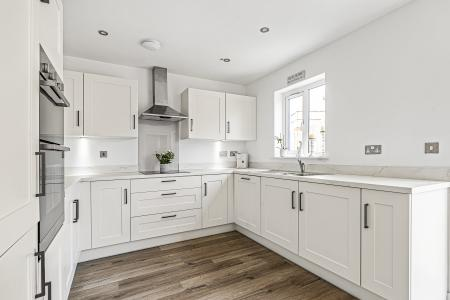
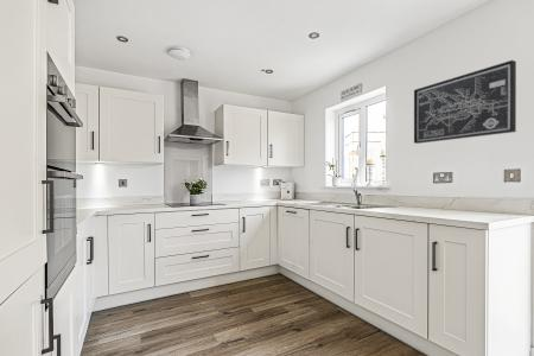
+ wall art [413,59,517,145]
